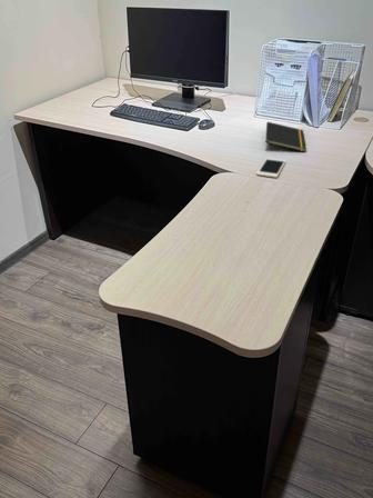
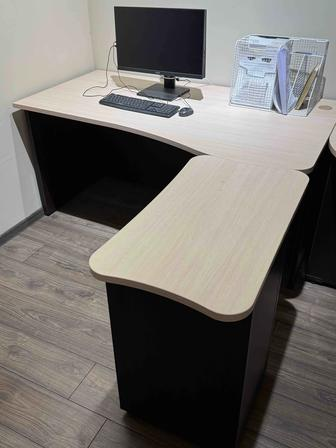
- cell phone [255,157,286,179]
- notepad [264,121,308,152]
